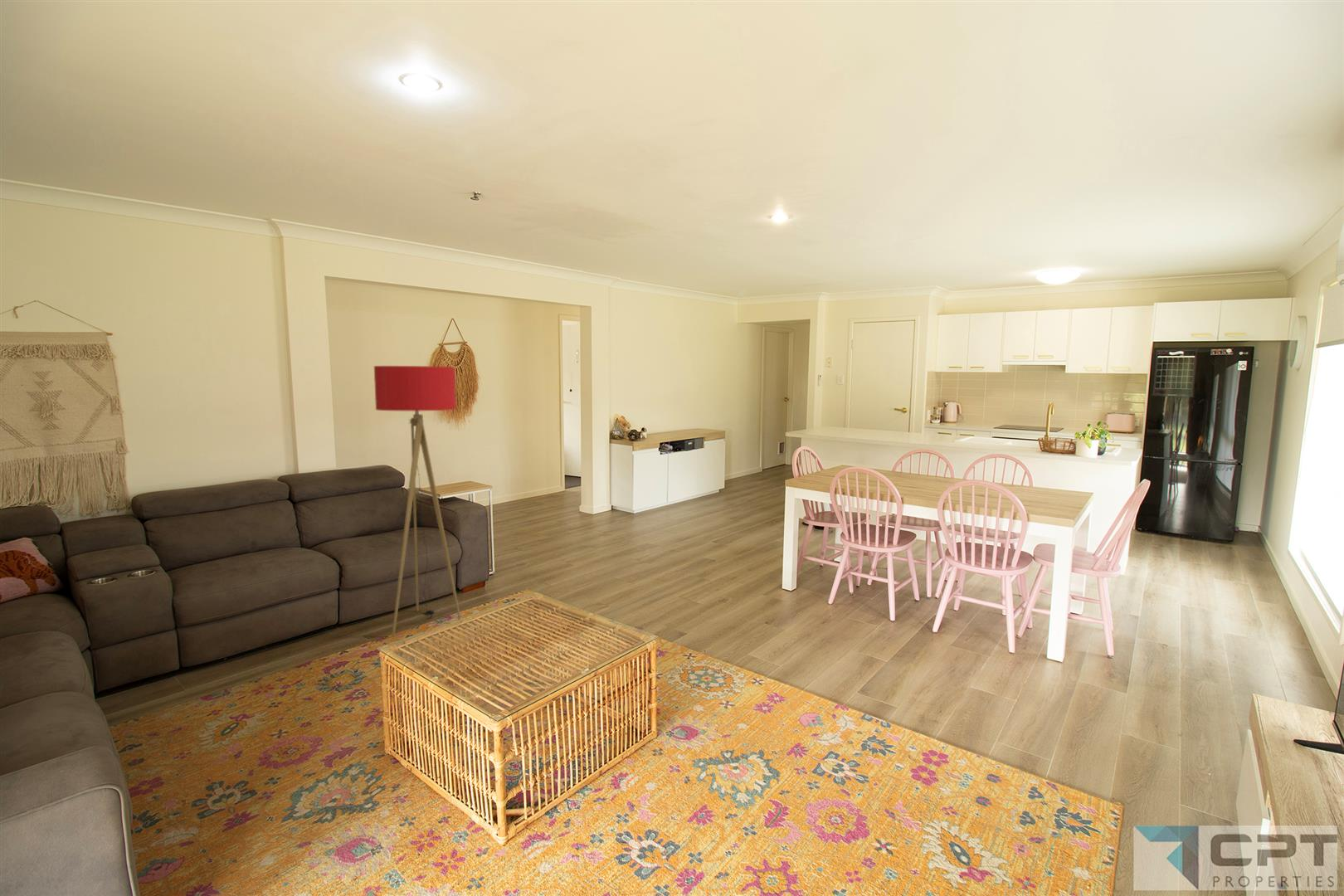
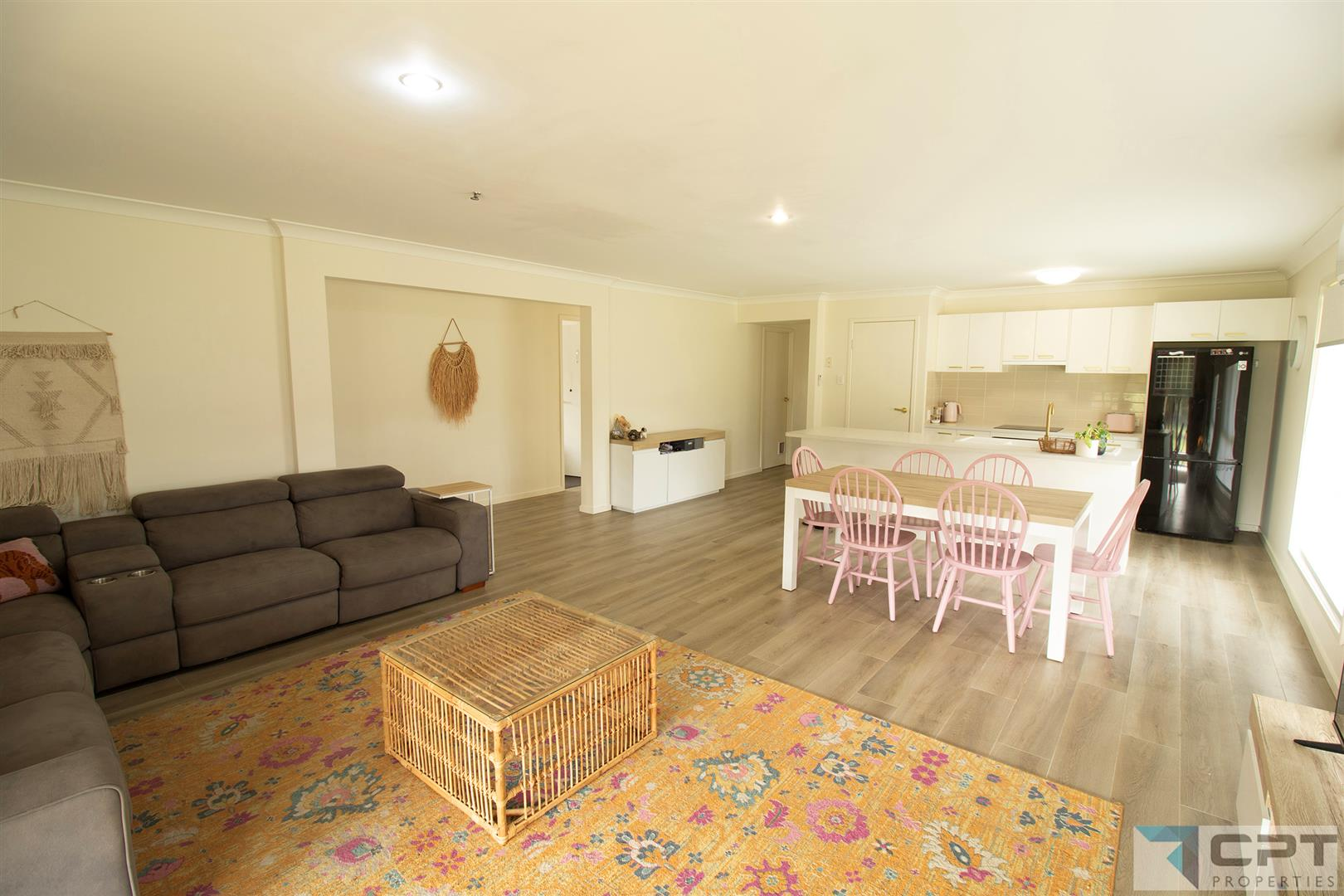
- floor lamp [373,365,462,636]
